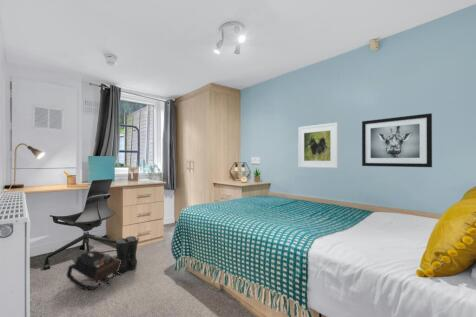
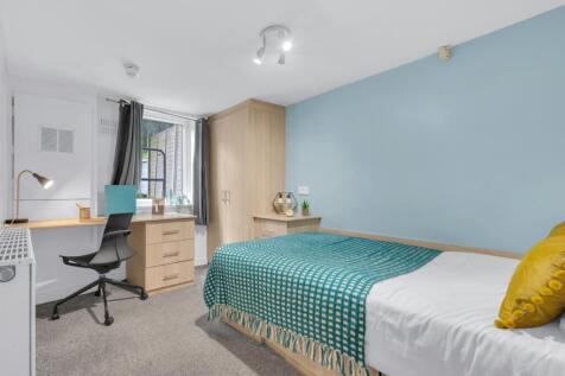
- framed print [297,122,339,169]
- boots [112,235,140,274]
- backpack [65,249,123,292]
- wall art [361,112,433,168]
